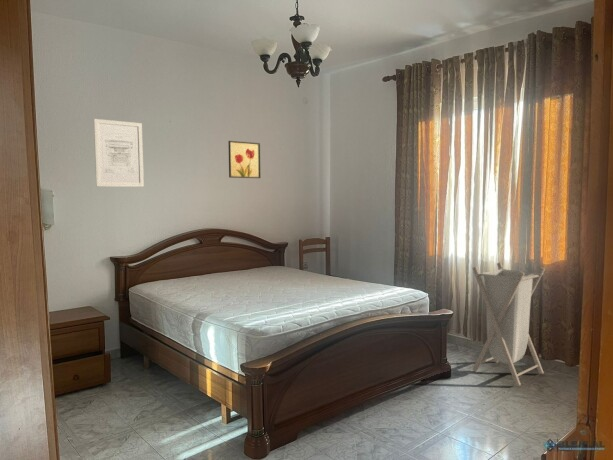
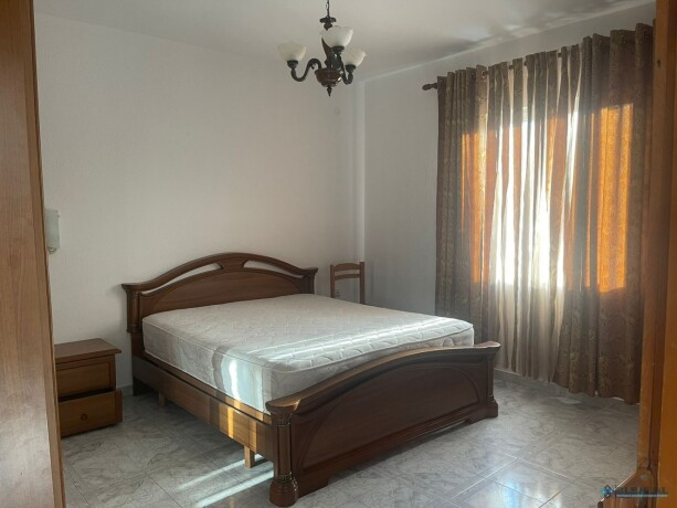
- wall art [227,140,262,179]
- laundry hamper [471,261,546,387]
- wall art [93,118,145,188]
